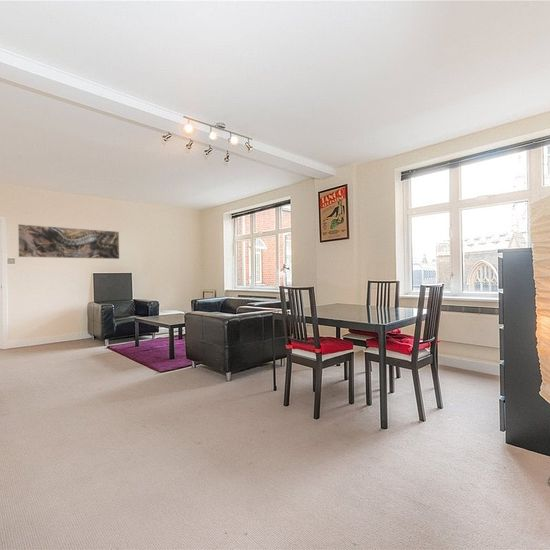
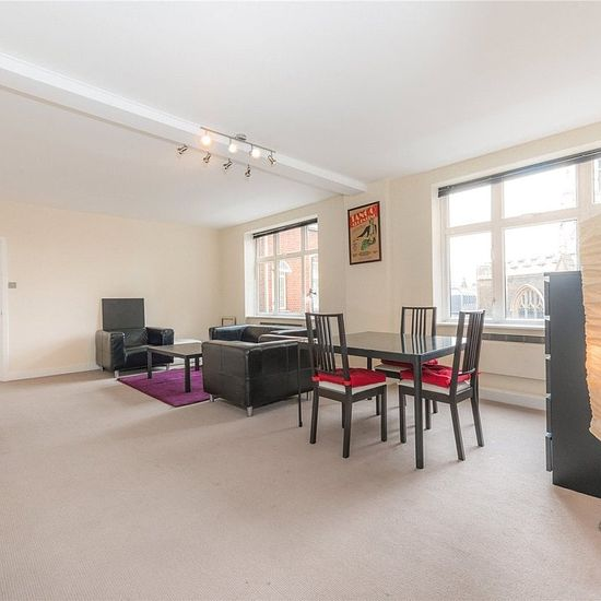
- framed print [17,223,120,260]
